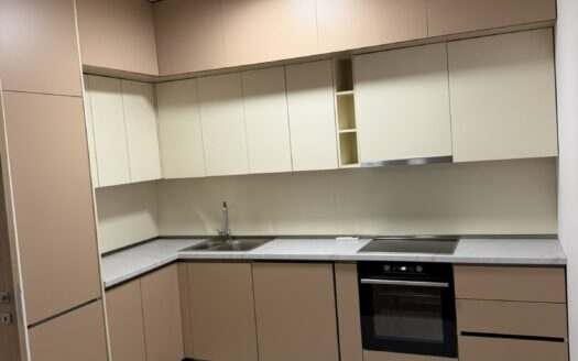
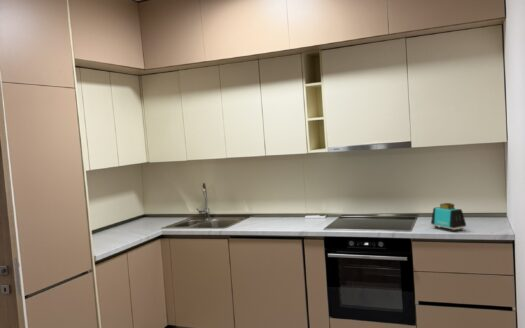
+ toaster [430,202,467,233]
